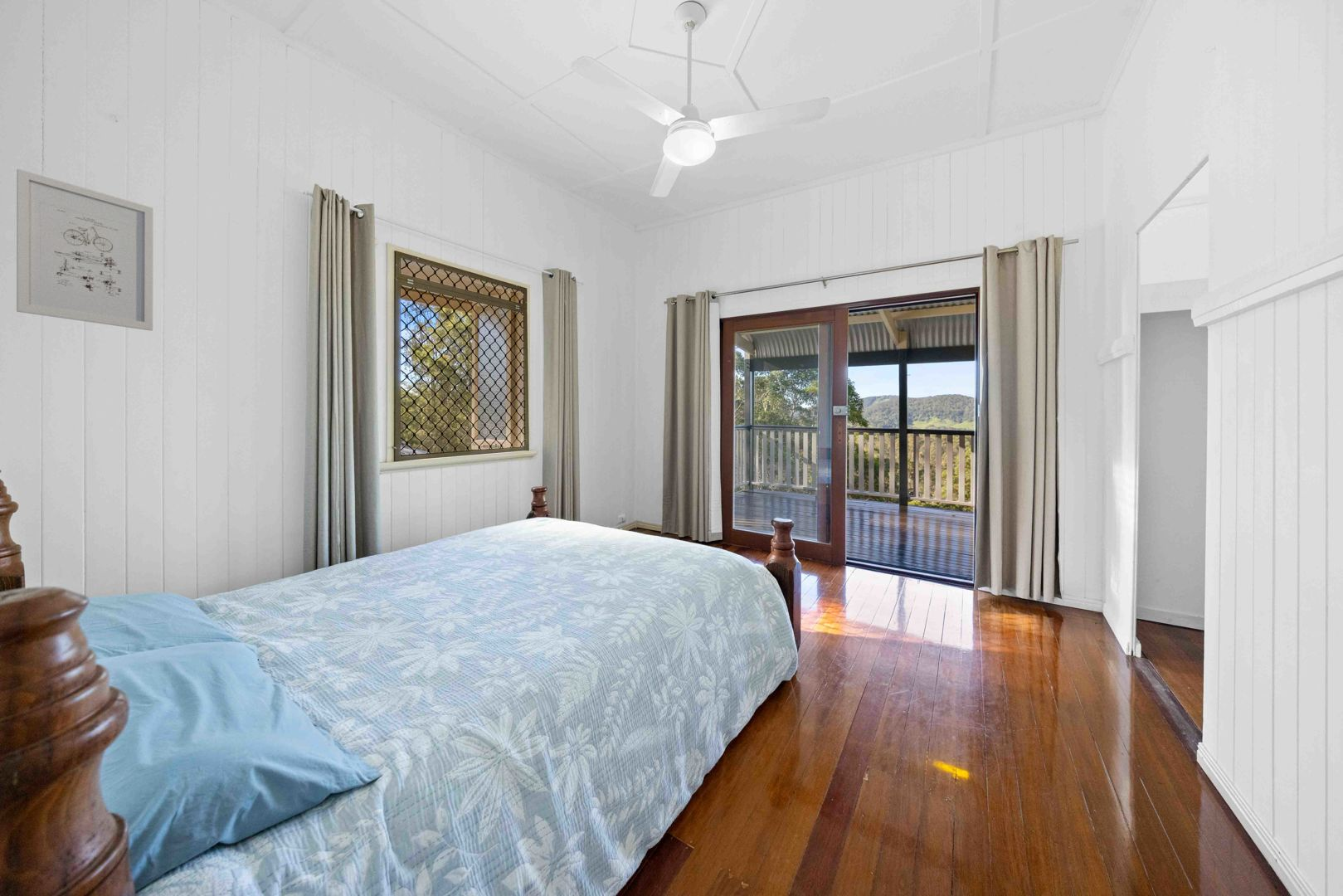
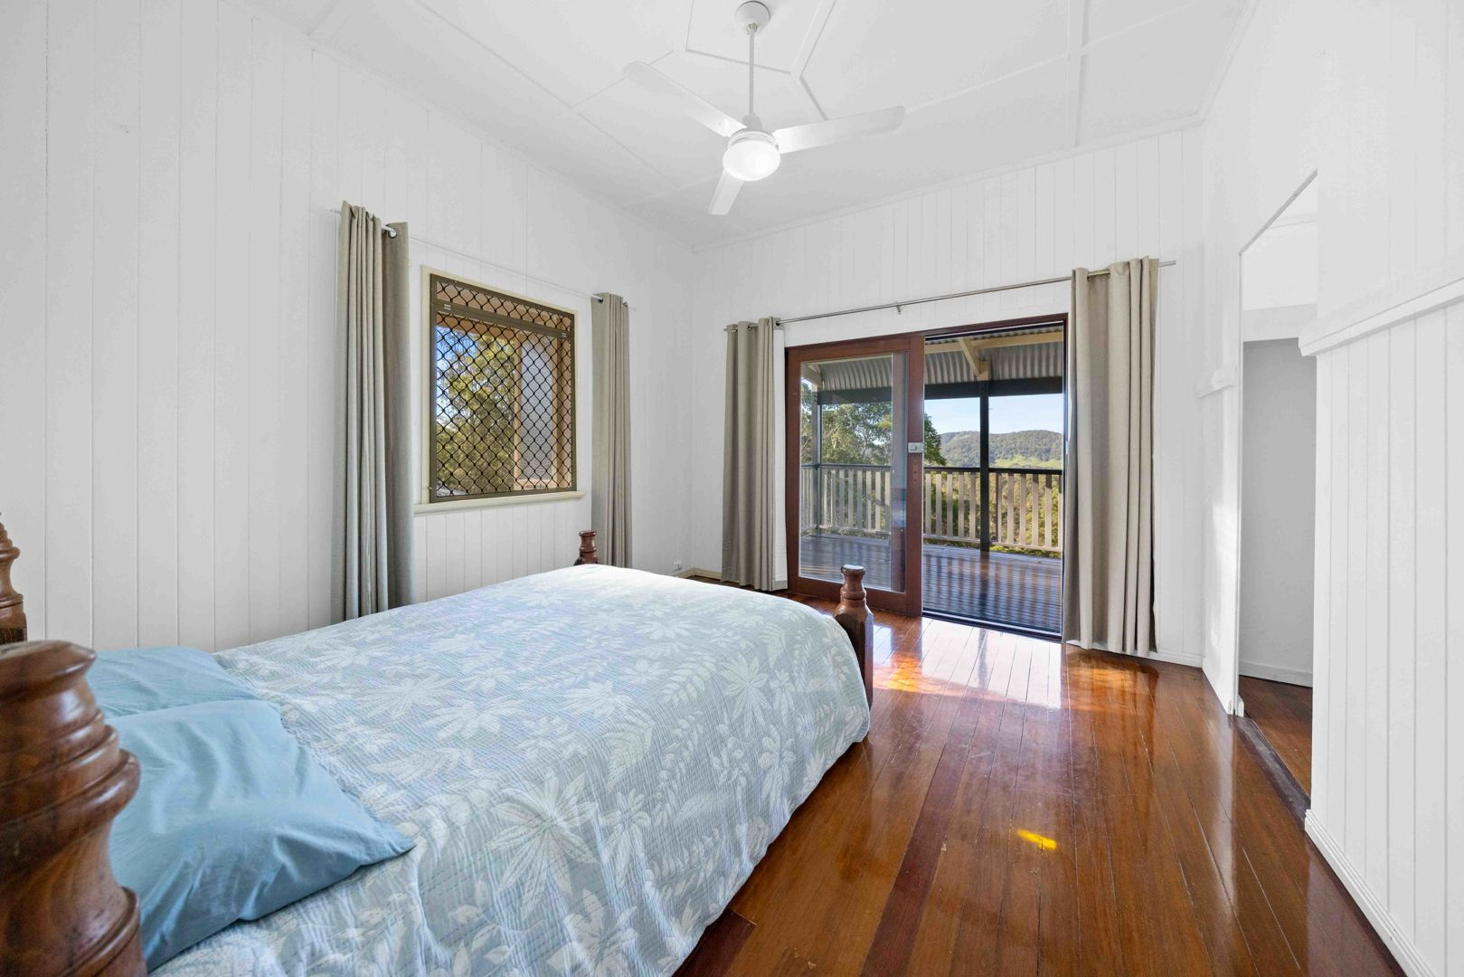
- wall art [16,168,154,332]
